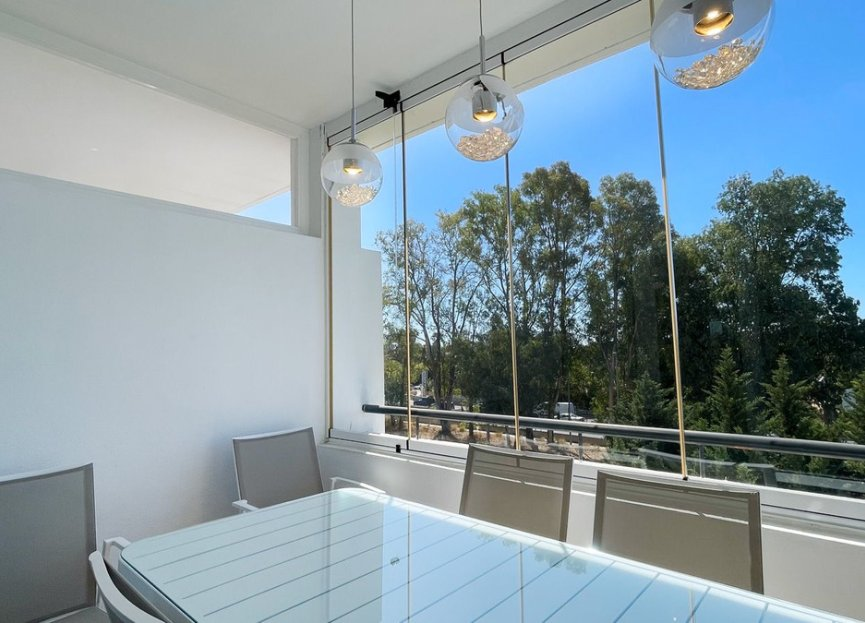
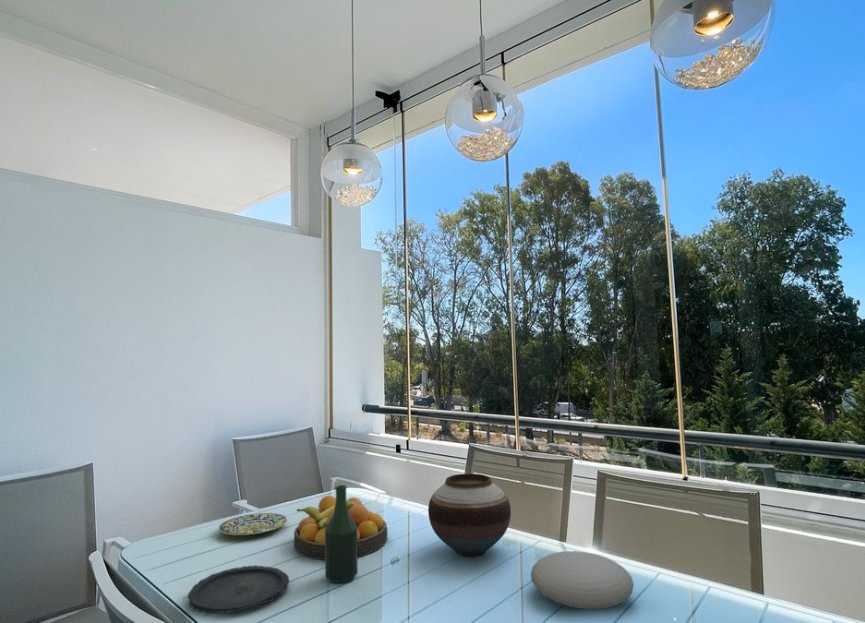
+ plate [187,565,290,614]
+ plate [530,550,635,610]
+ vase [427,473,512,558]
+ plate [218,512,288,536]
+ fruit bowl [293,495,389,561]
+ bottle [324,484,358,584]
